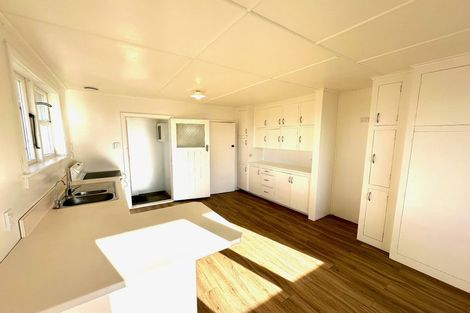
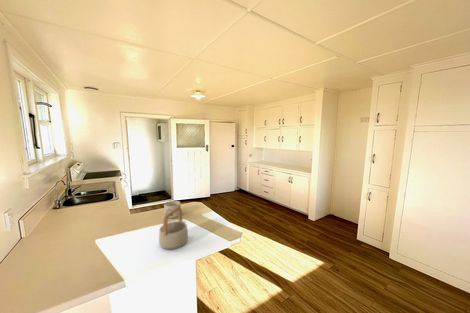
+ mug [163,200,182,219]
+ teapot [158,207,189,251]
